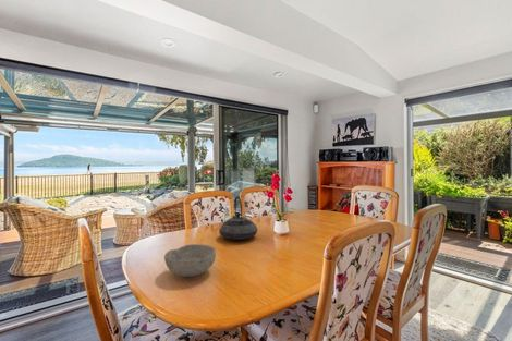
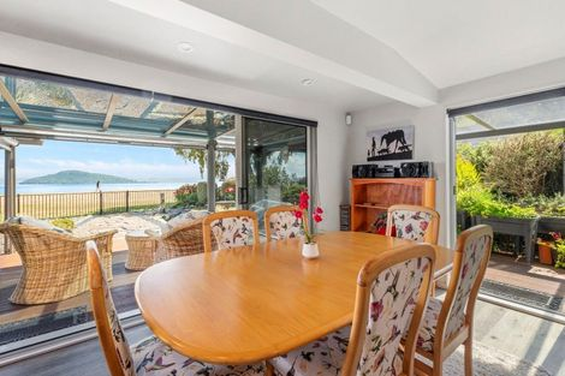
- teapot [218,195,258,241]
- bowl [163,243,217,278]
